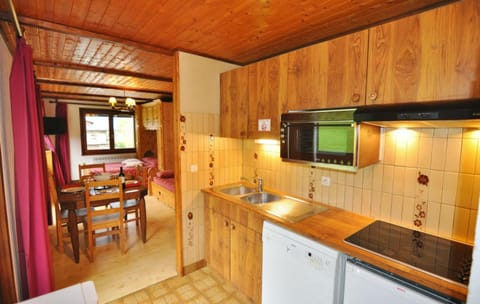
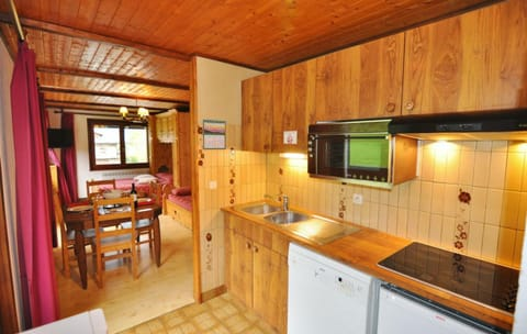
+ calendar [202,118,227,151]
